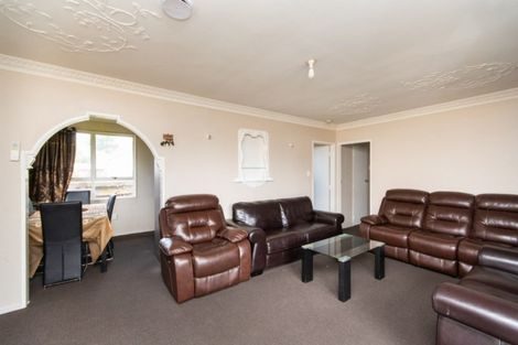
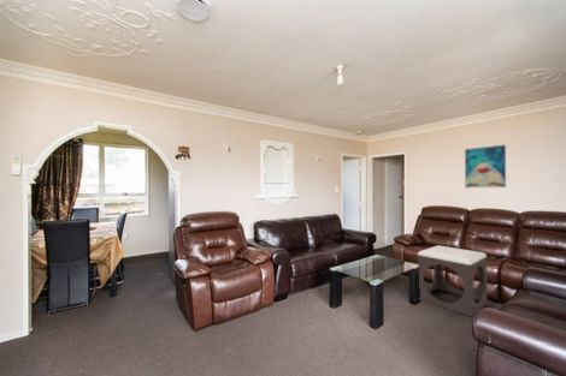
+ wall art [464,144,507,189]
+ footstool [417,244,488,318]
